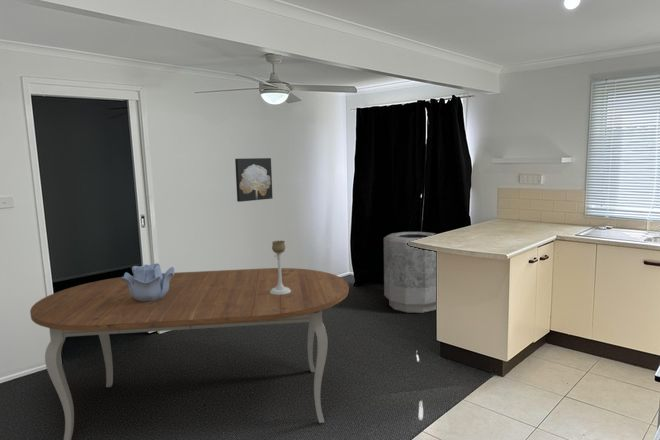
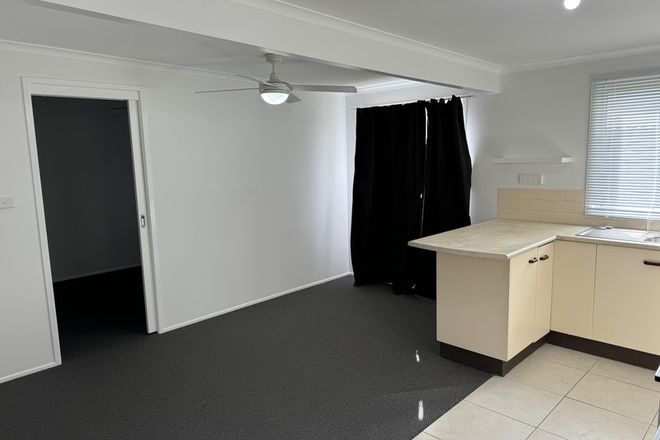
- decorative bowl [121,262,175,302]
- candle holder [270,240,291,295]
- dining table [29,267,350,440]
- trash can [383,231,437,314]
- wall art [234,157,274,203]
